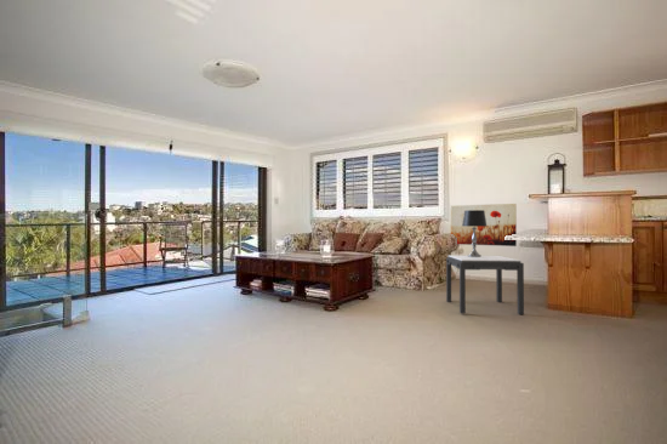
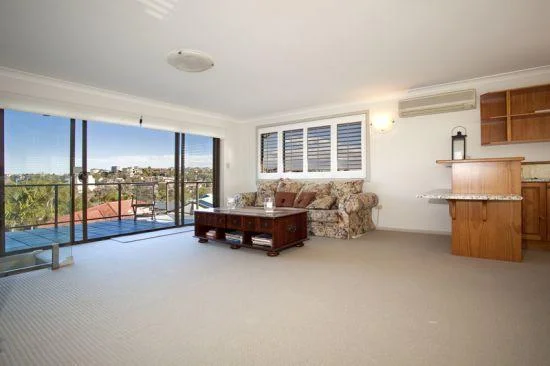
- wall art [450,203,518,247]
- side table [445,255,525,315]
- table lamp [462,210,486,257]
